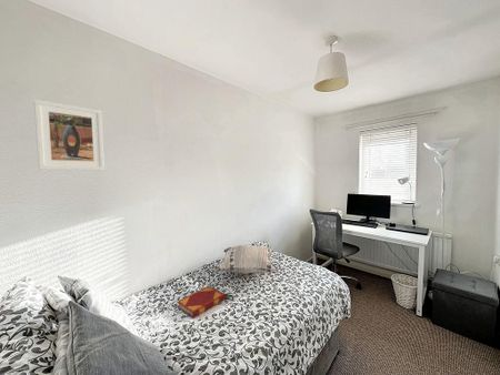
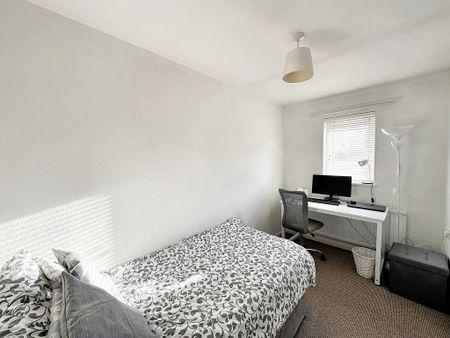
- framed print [33,98,106,171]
- hardback book [176,285,226,320]
- decorative pillow [214,244,277,275]
